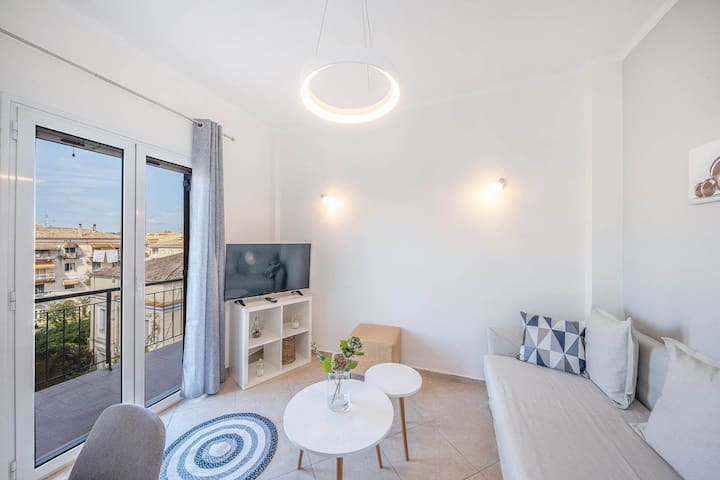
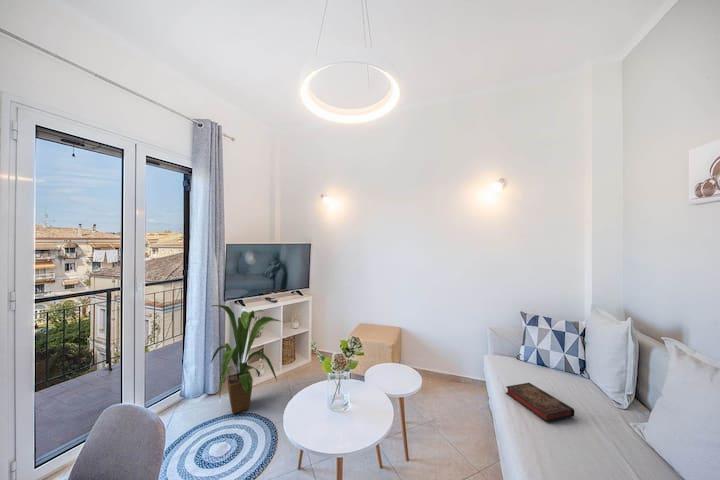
+ book [505,382,575,423]
+ house plant [210,304,282,415]
